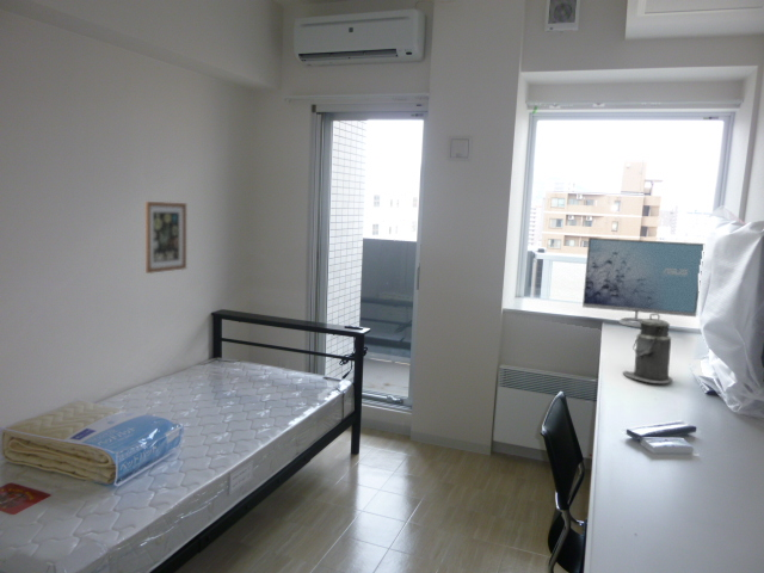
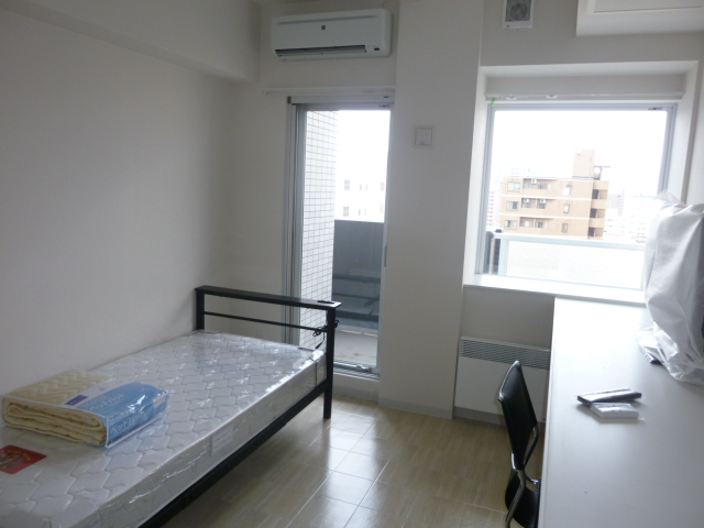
- monitor [581,236,706,328]
- canister [622,313,674,384]
- wall art [144,201,187,275]
